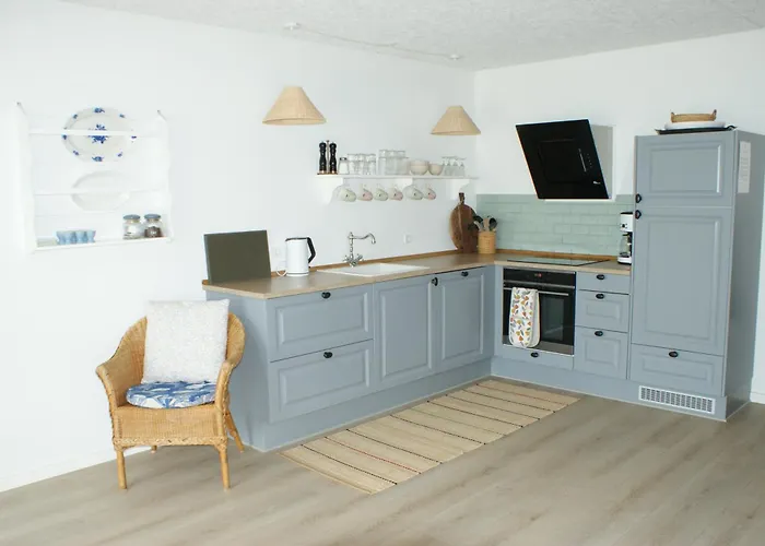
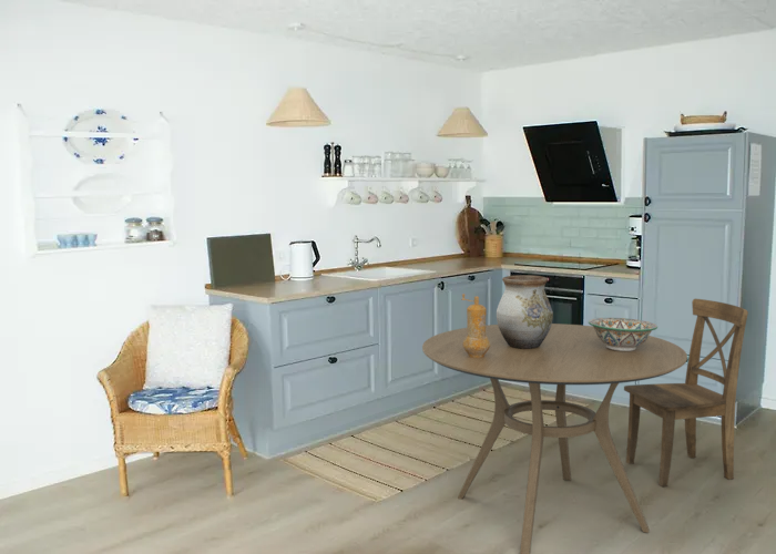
+ dining chair [623,298,749,488]
+ vase [496,274,554,349]
+ dining table [421,322,688,554]
+ pepper mill [460,293,490,358]
+ decorative bowl [588,317,658,351]
